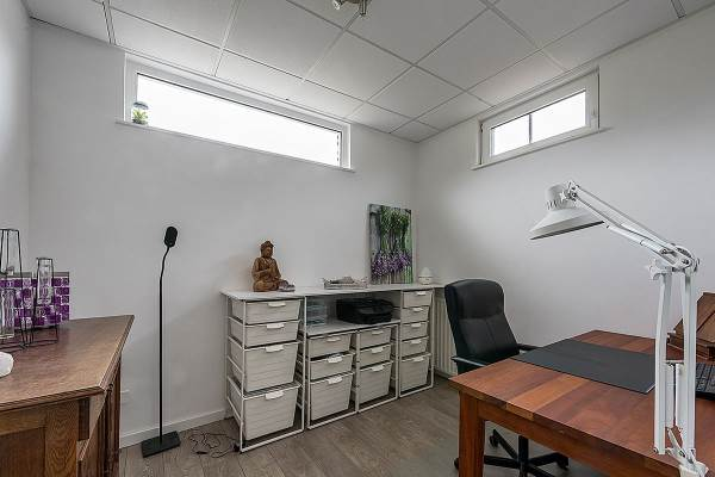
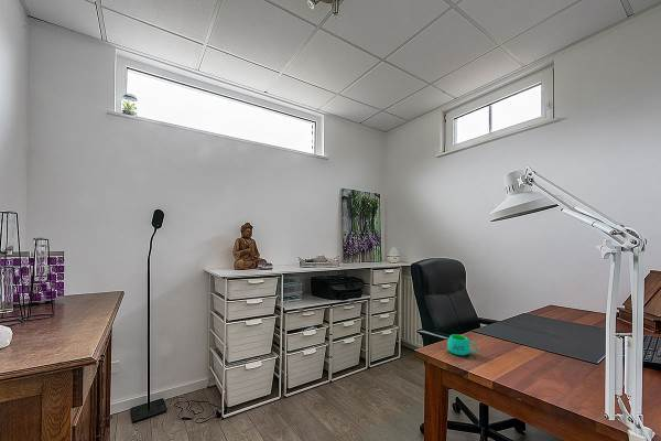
+ mug [446,333,478,356]
